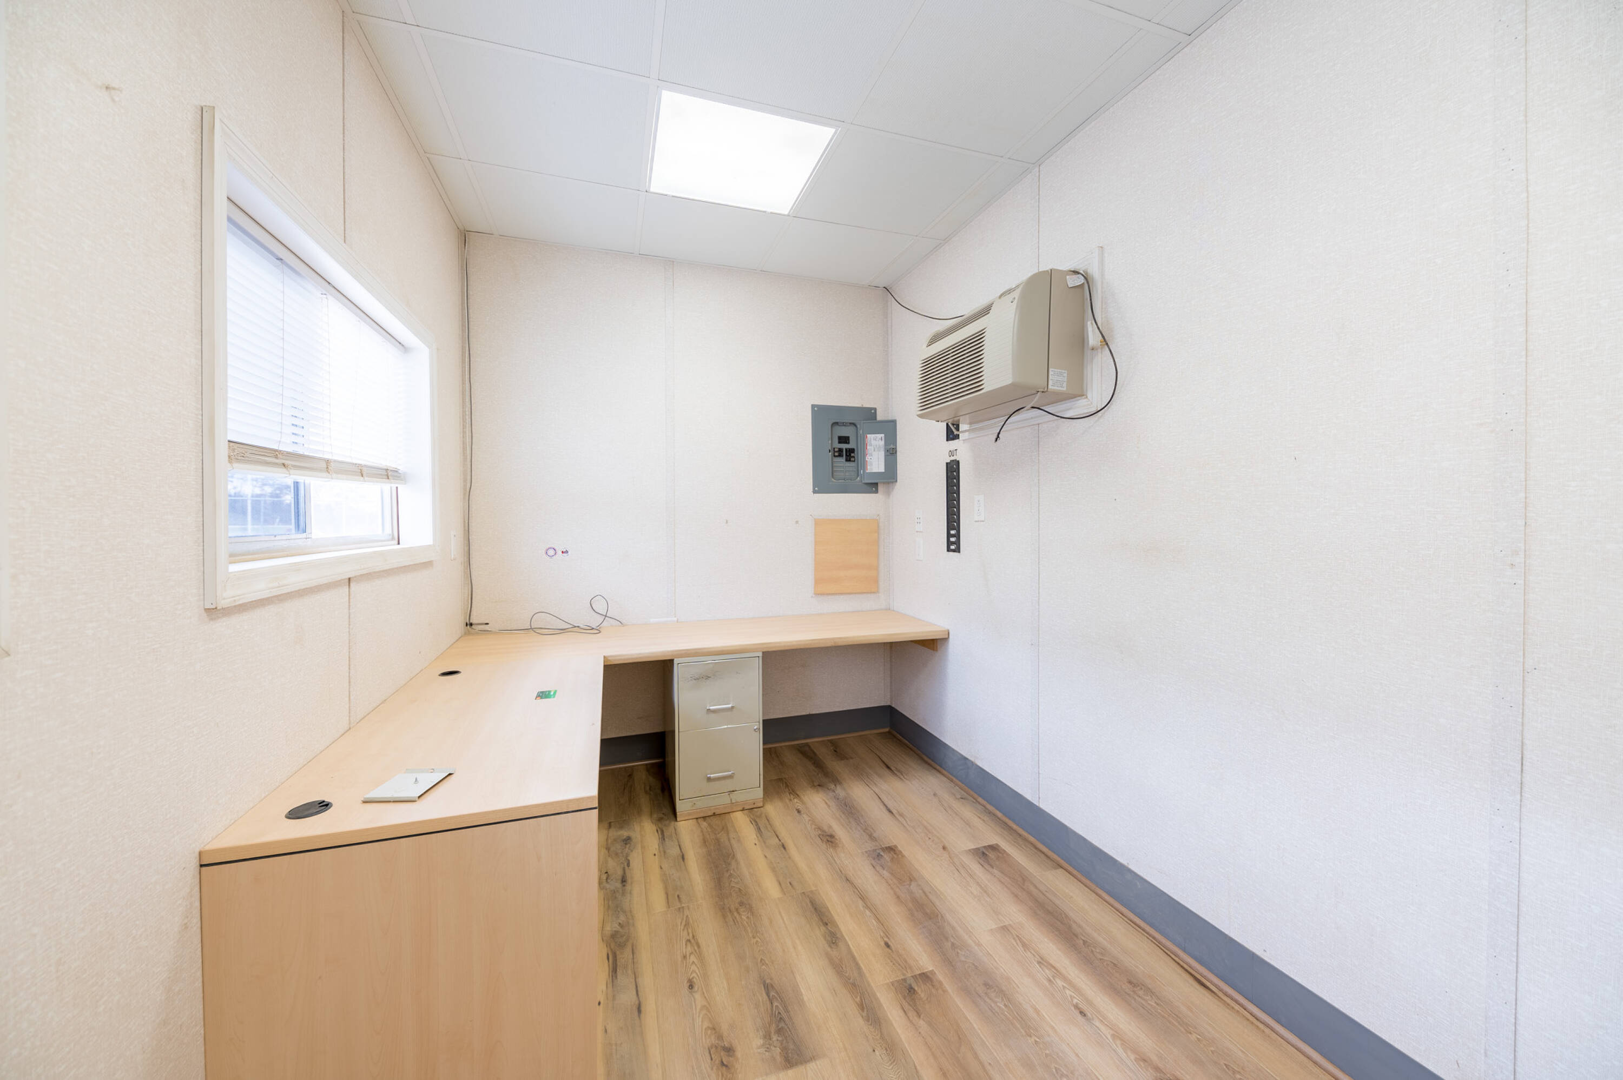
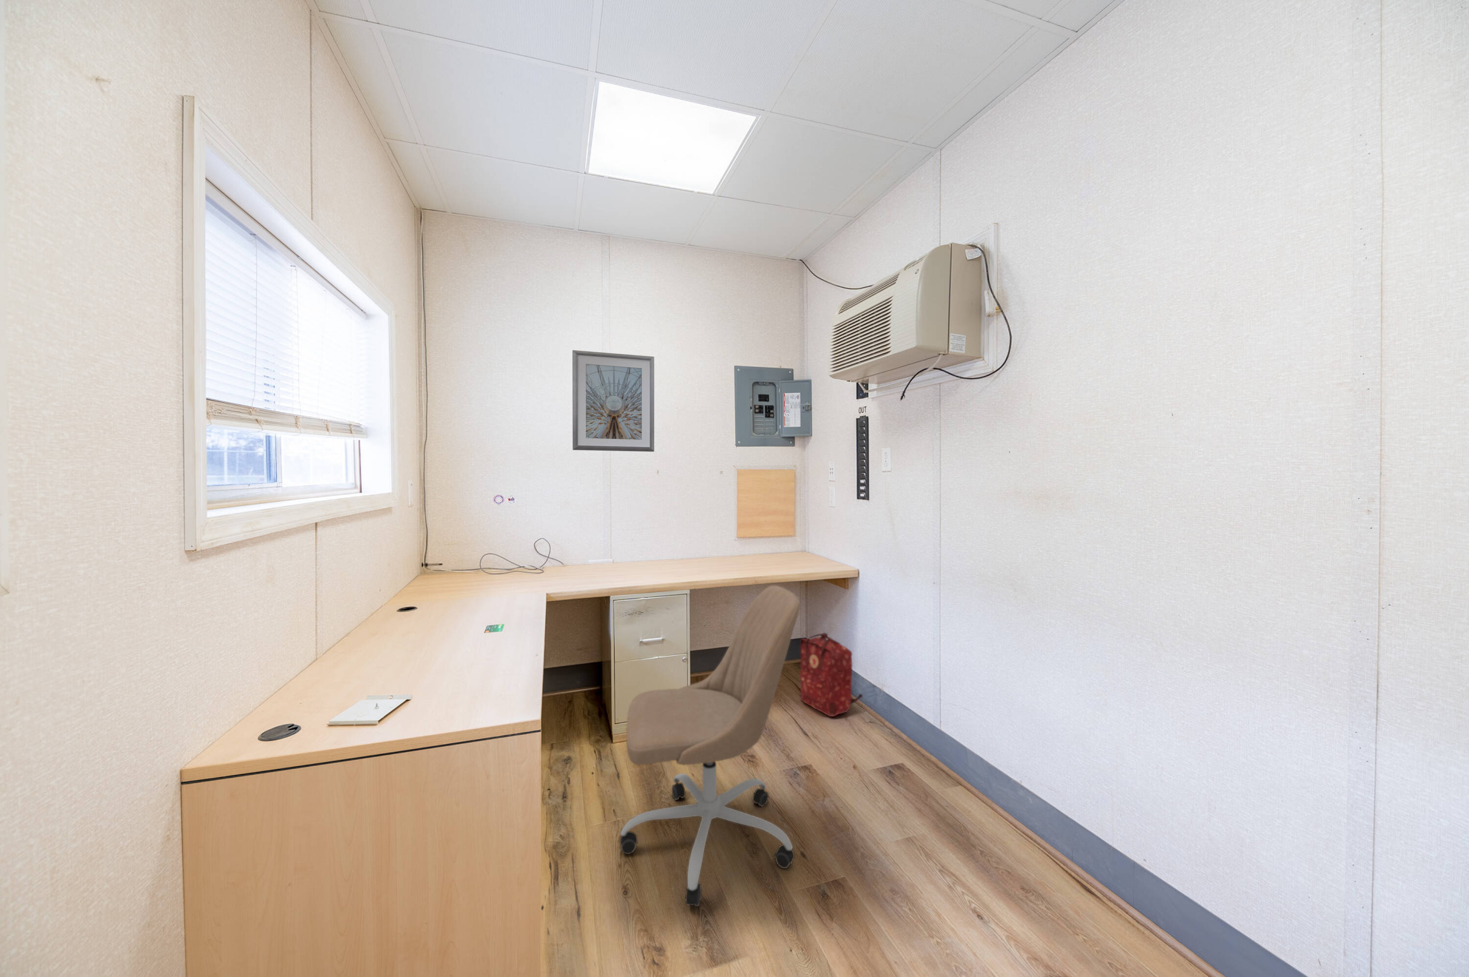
+ office chair [619,586,800,907]
+ picture frame [572,350,655,453]
+ backpack [799,632,863,717]
